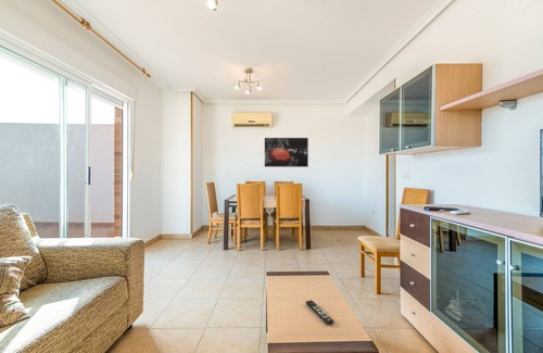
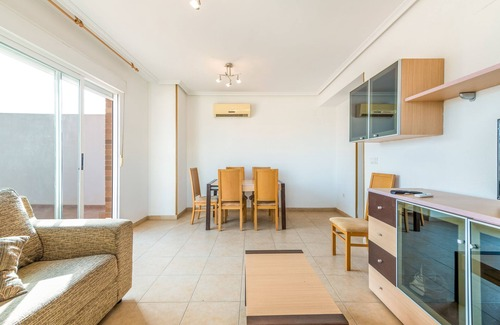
- wall art [264,137,310,168]
- remote control [305,299,334,326]
